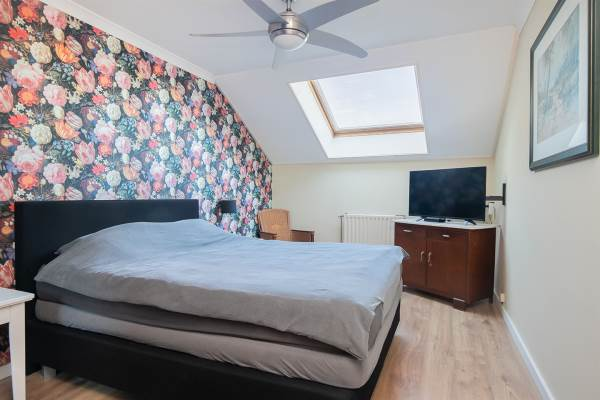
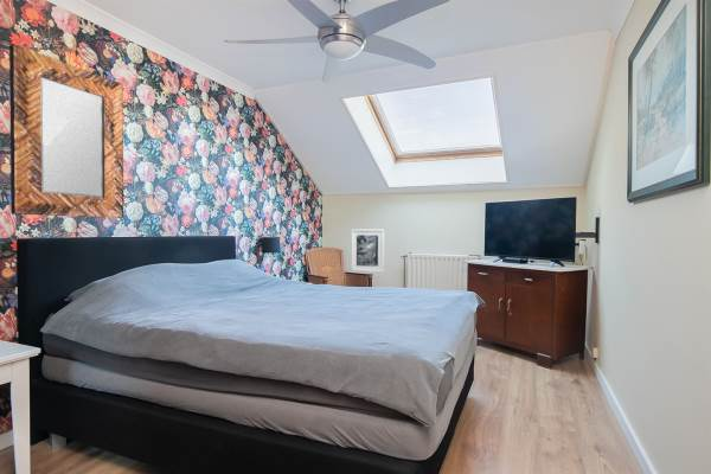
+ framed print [351,229,385,274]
+ home mirror [8,43,124,219]
